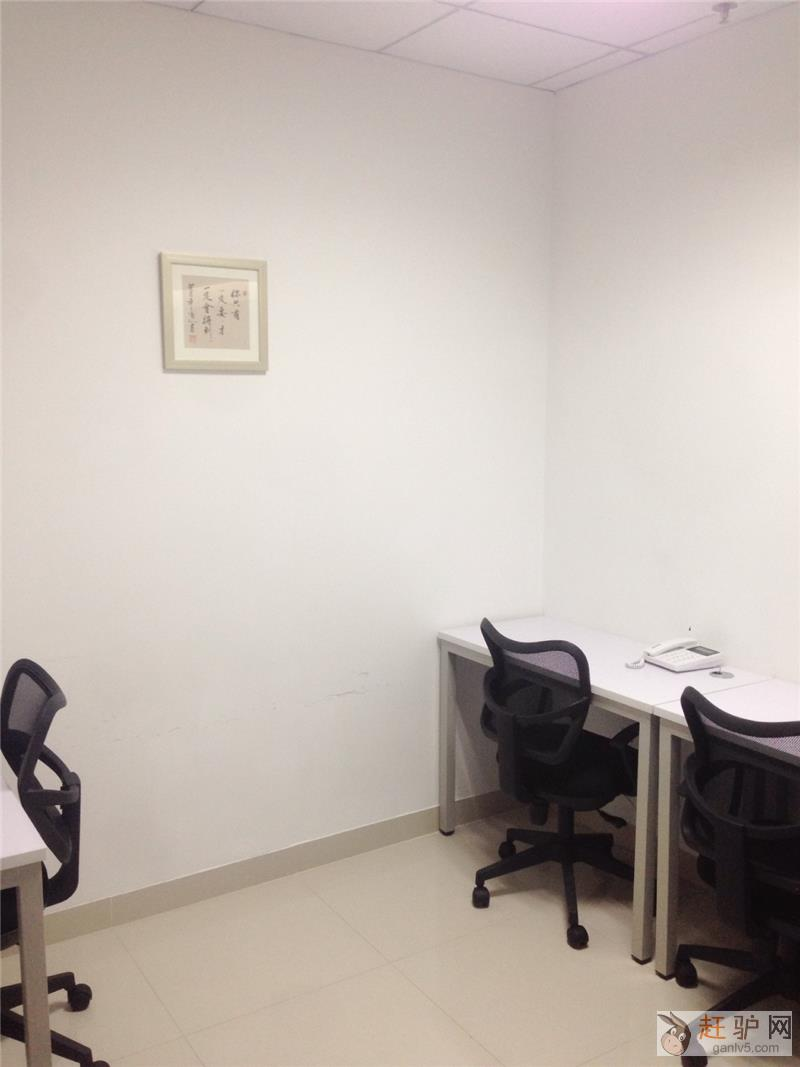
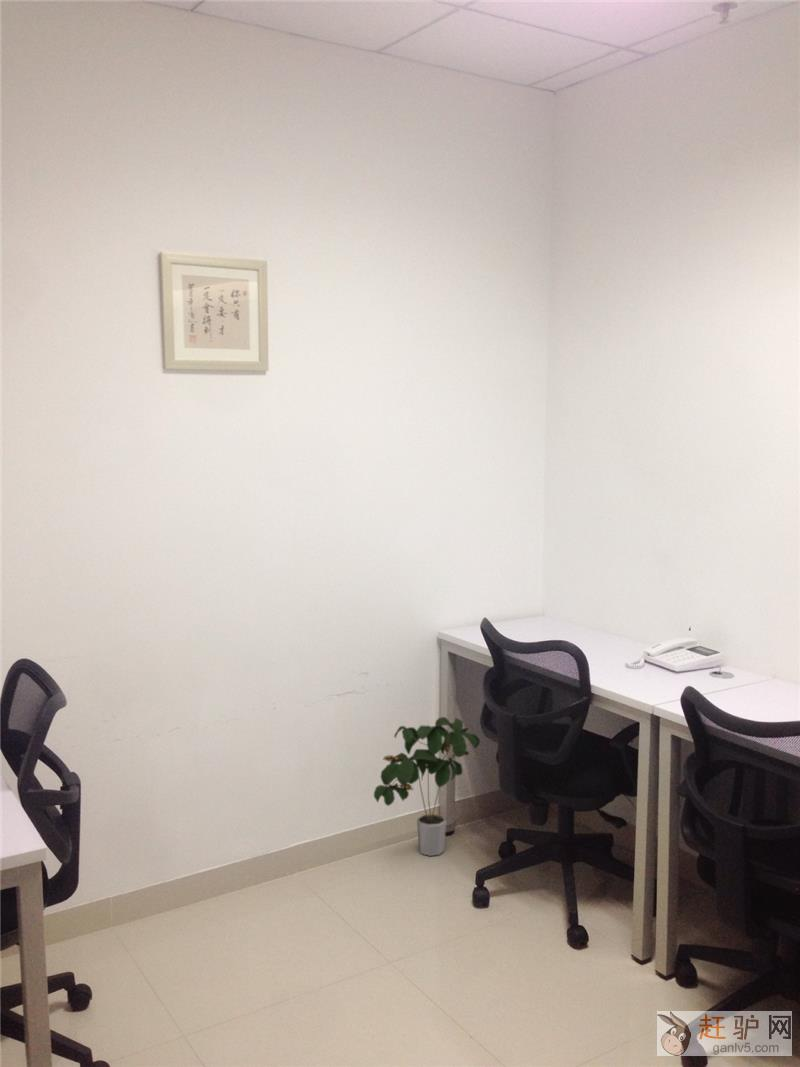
+ potted plant [373,716,481,857]
